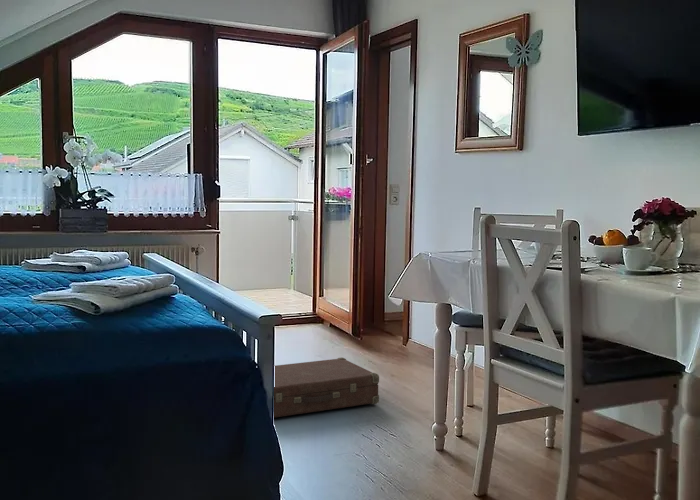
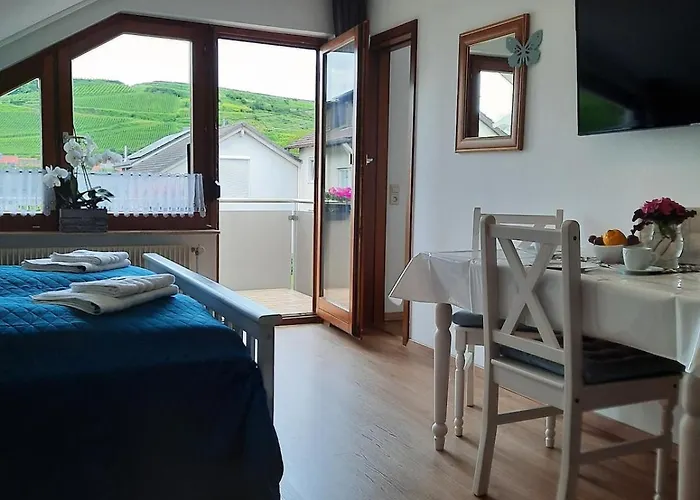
- suitcase [274,357,380,418]
